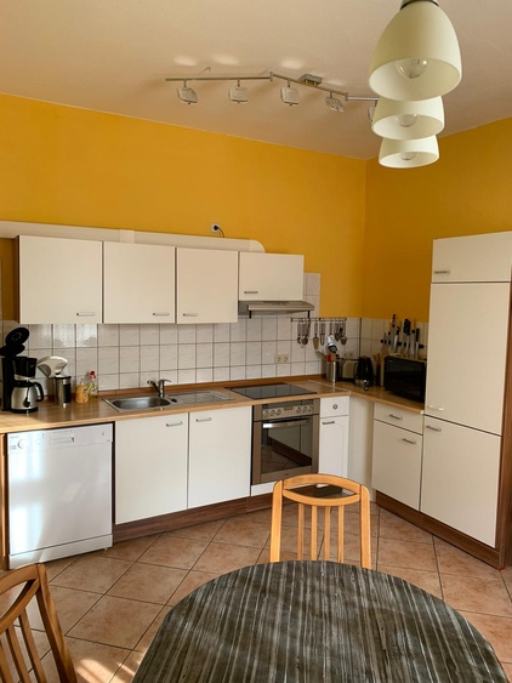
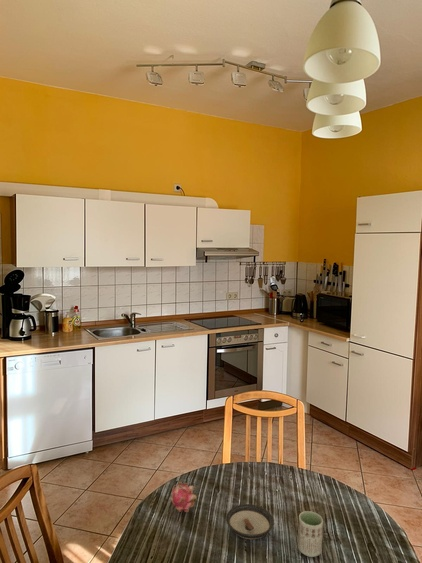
+ fruit [170,478,198,513]
+ saucer [225,503,275,540]
+ cup [297,510,324,558]
